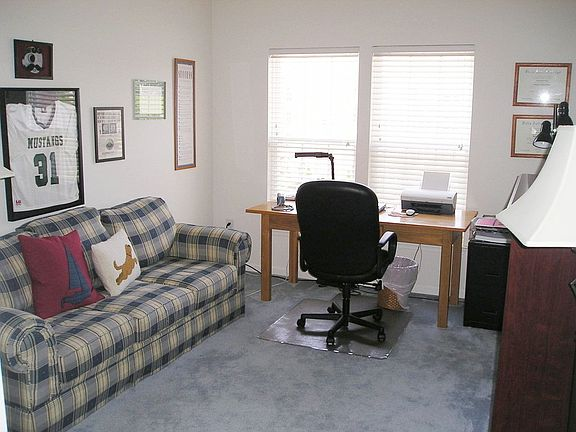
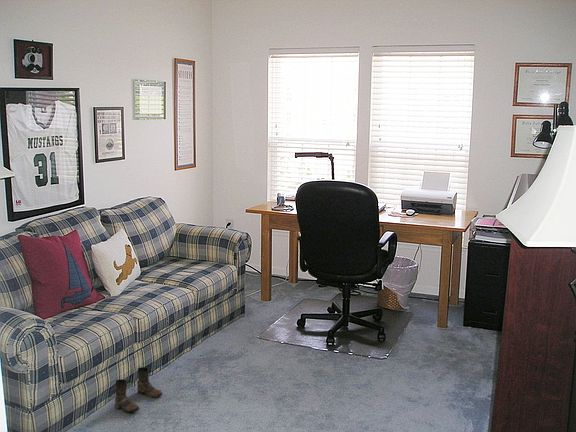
+ boots [114,366,164,413]
